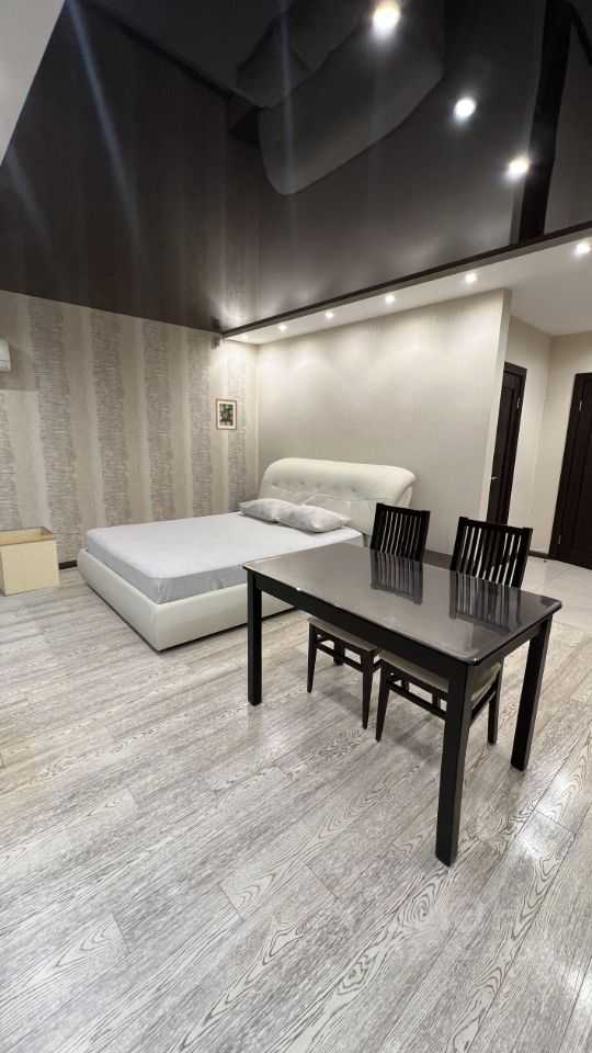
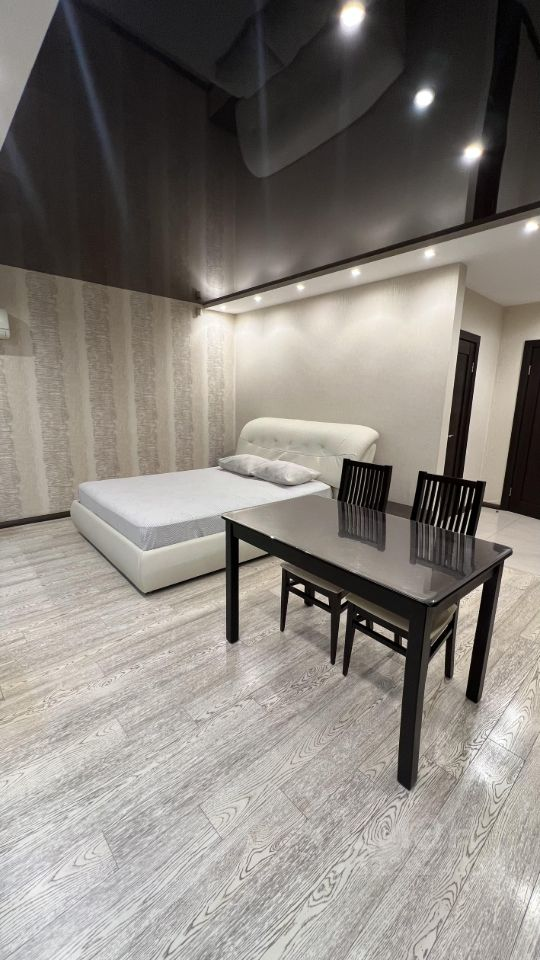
- wall art [215,397,238,431]
- storage bin [0,525,61,597]
